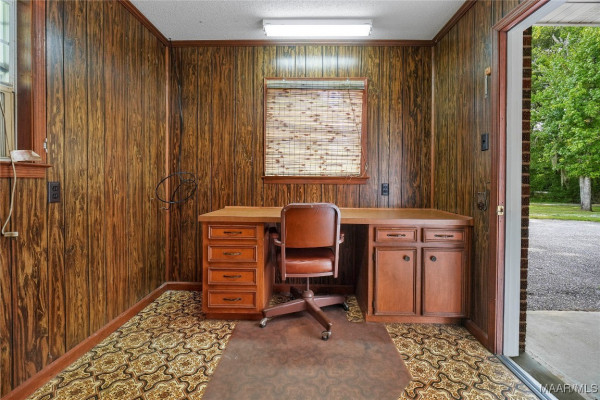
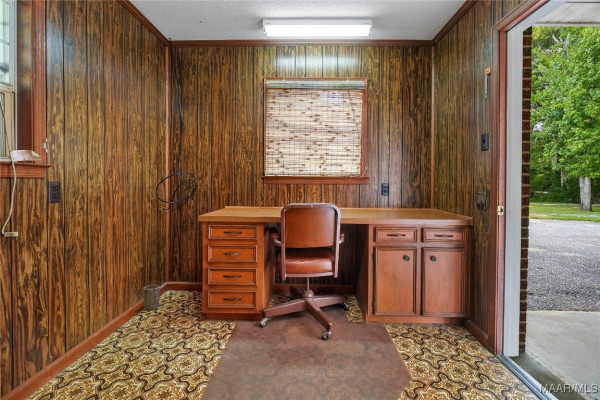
+ plant pot [142,284,161,311]
